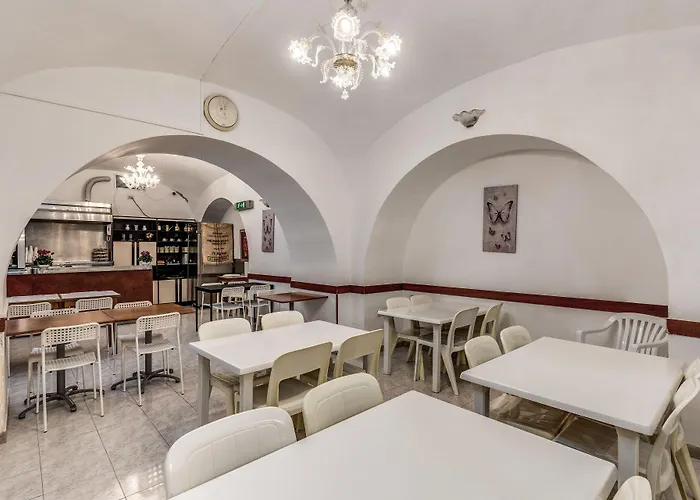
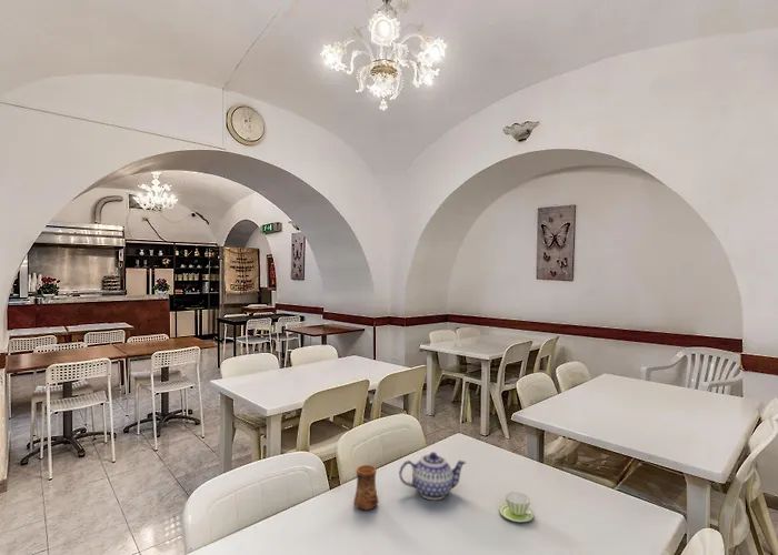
+ cup [352,464,379,512]
+ cup [498,491,535,523]
+ teapot [398,451,467,501]
